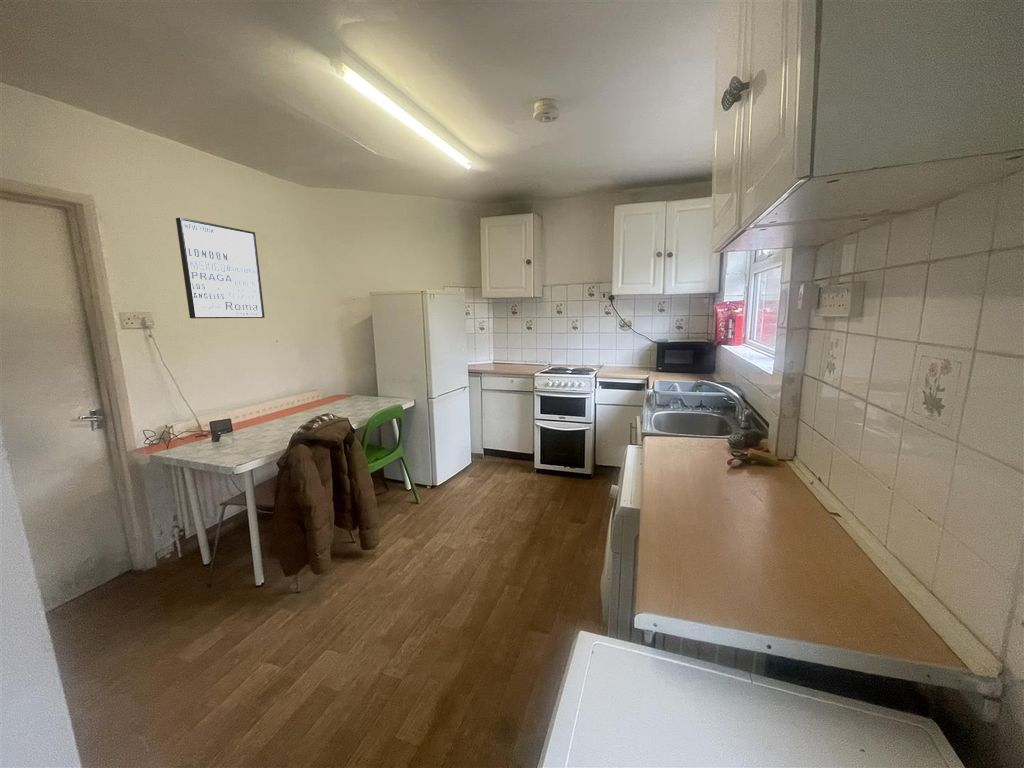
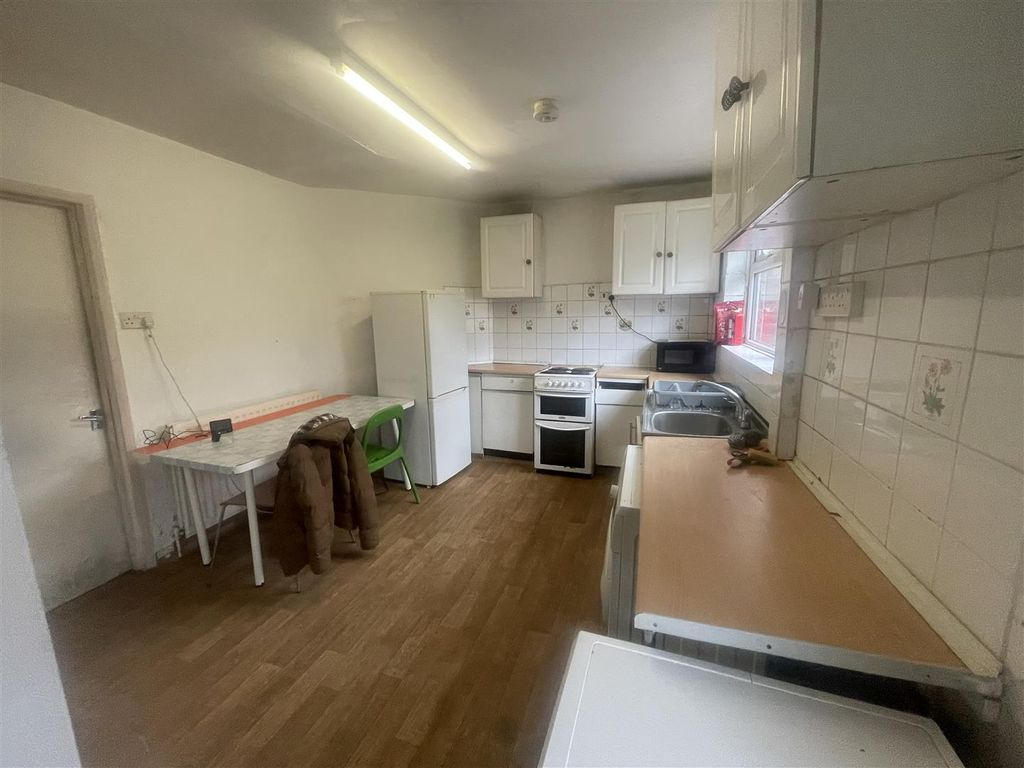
- wall art [175,217,266,319]
